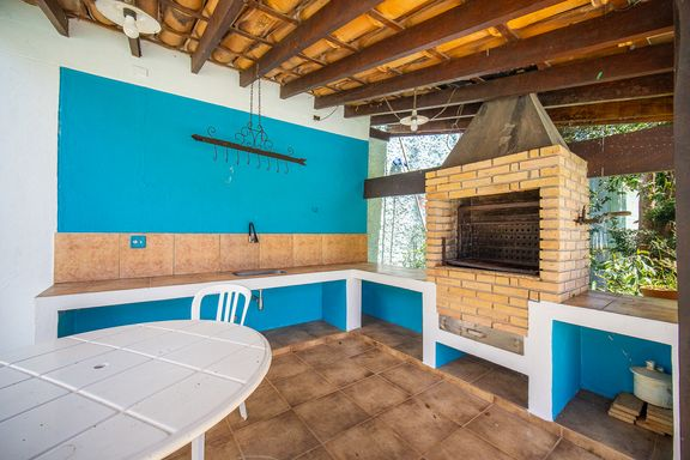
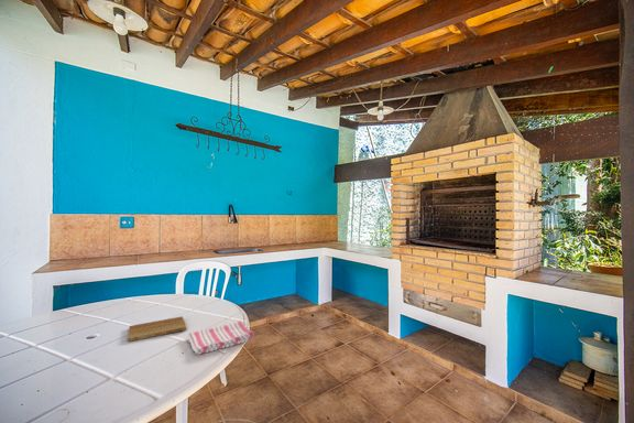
+ cutting board [127,315,187,343]
+ dish towel [186,319,255,356]
